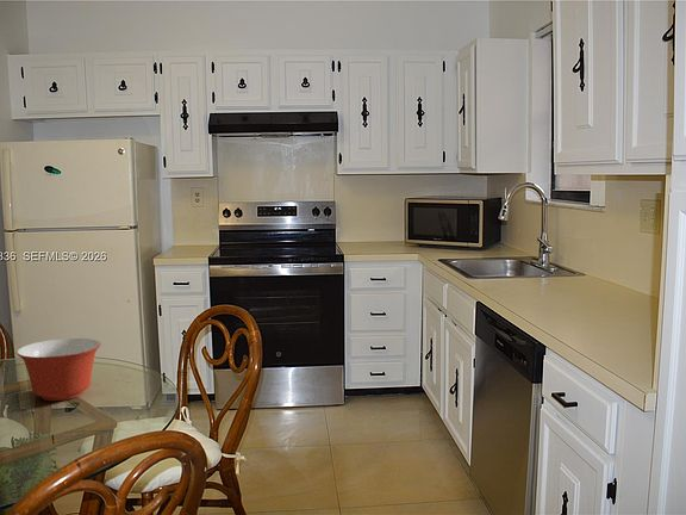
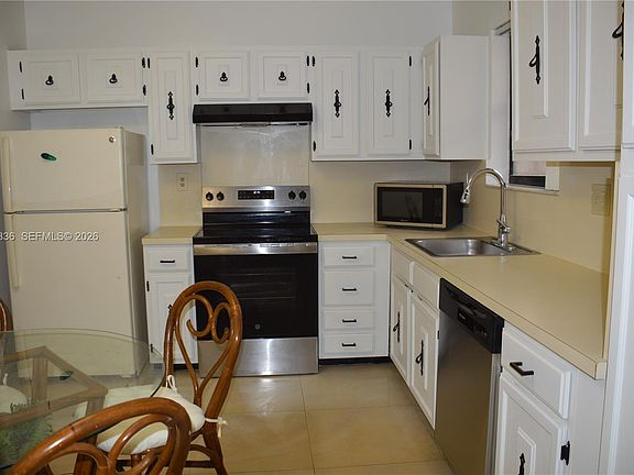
- mixing bowl [15,337,102,402]
